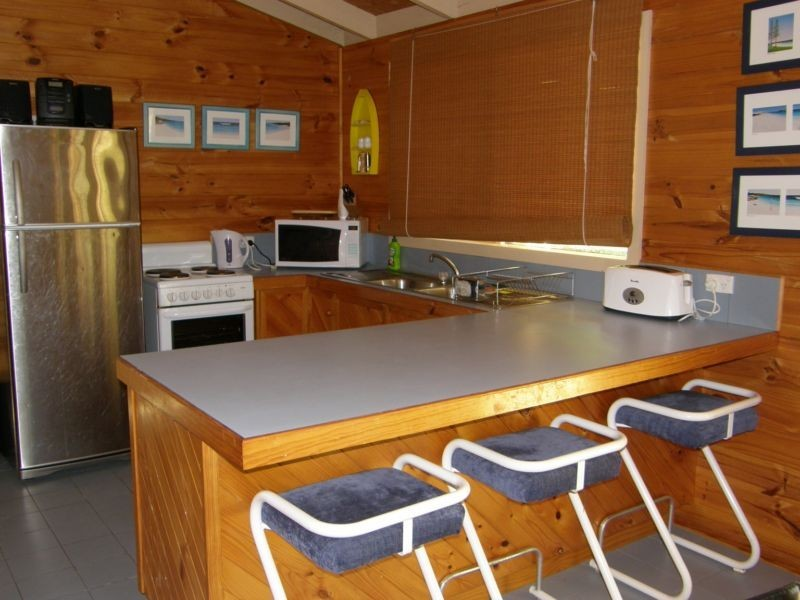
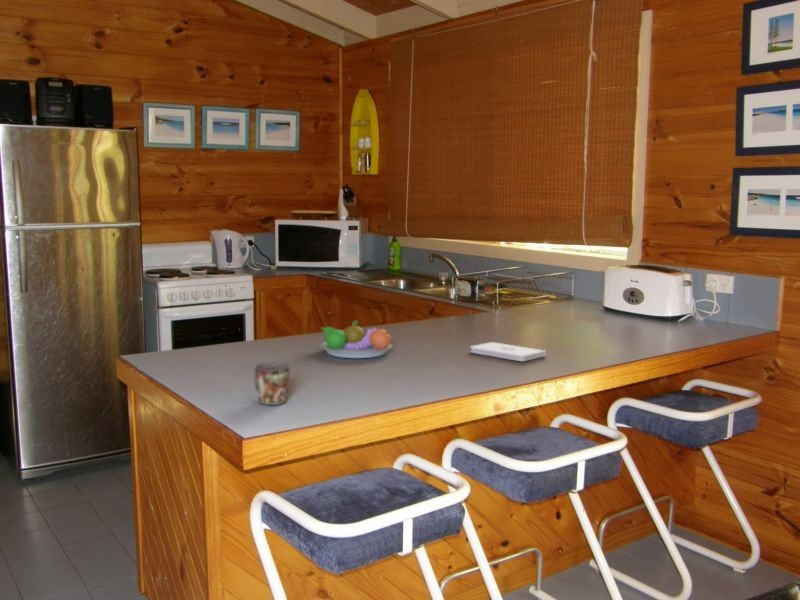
+ fruit bowl [320,319,393,359]
+ notepad [469,341,547,362]
+ mug [252,361,290,406]
